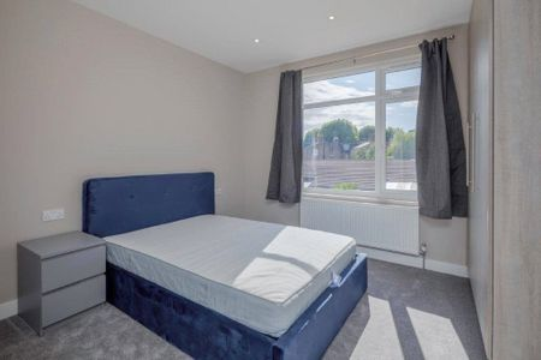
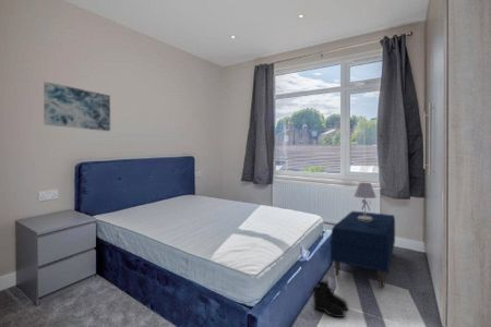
+ bench [330,210,396,289]
+ wall art [43,81,111,132]
+ table lamp [354,182,378,221]
+ boots [311,279,349,318]
